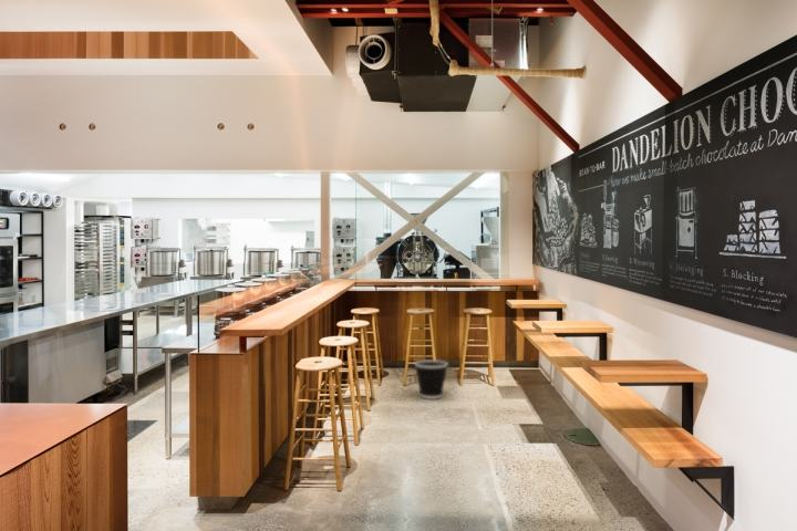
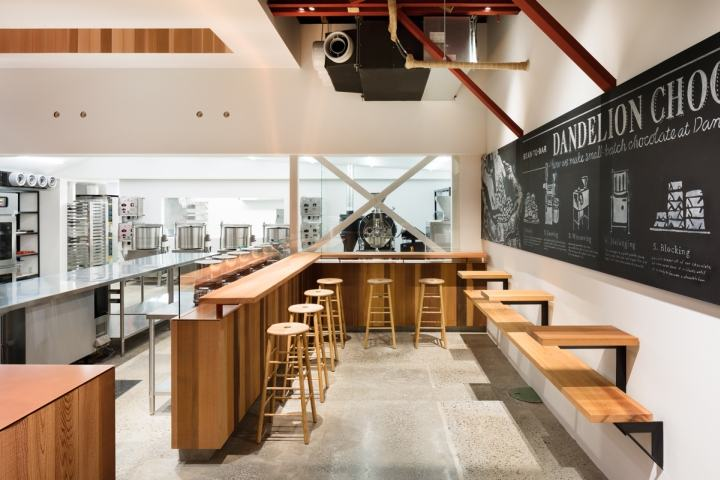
- wastebasket [413,358,449,400]
